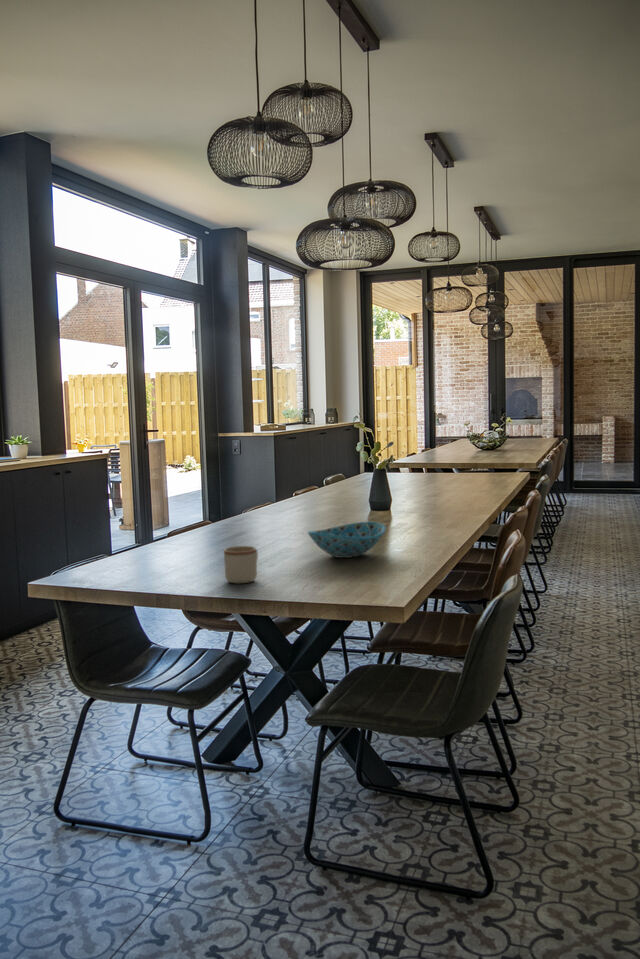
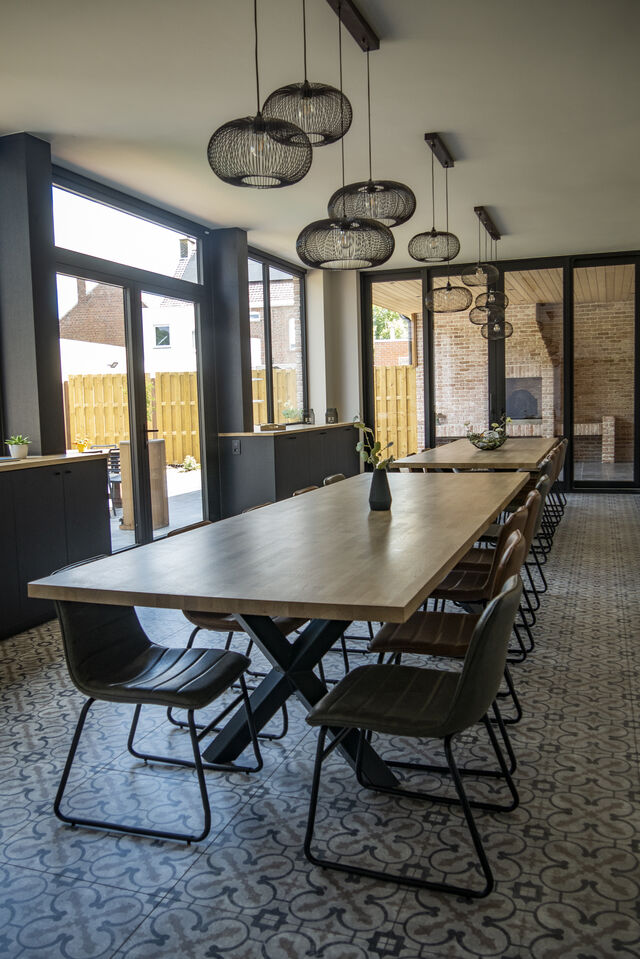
- mug [223,545,259,584]
- bowl [306,521,387,559]
